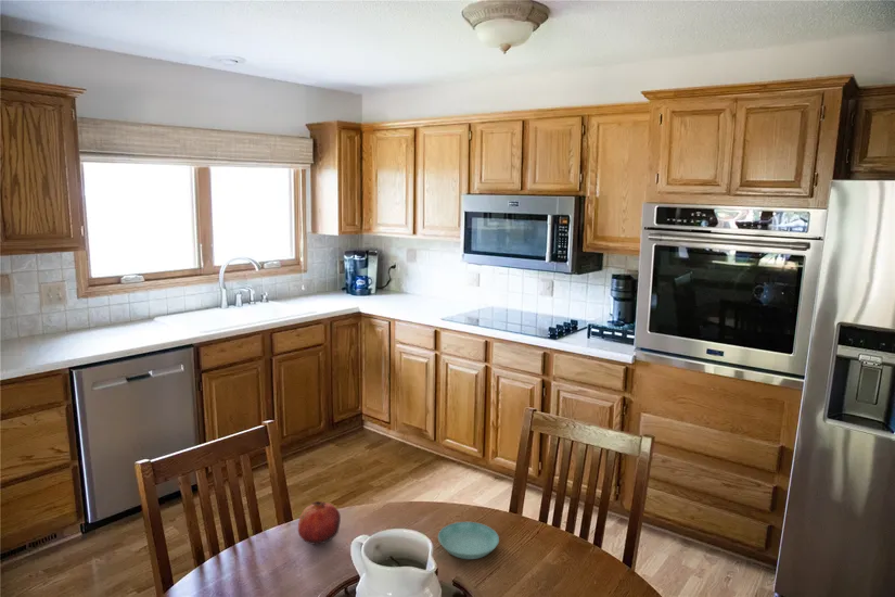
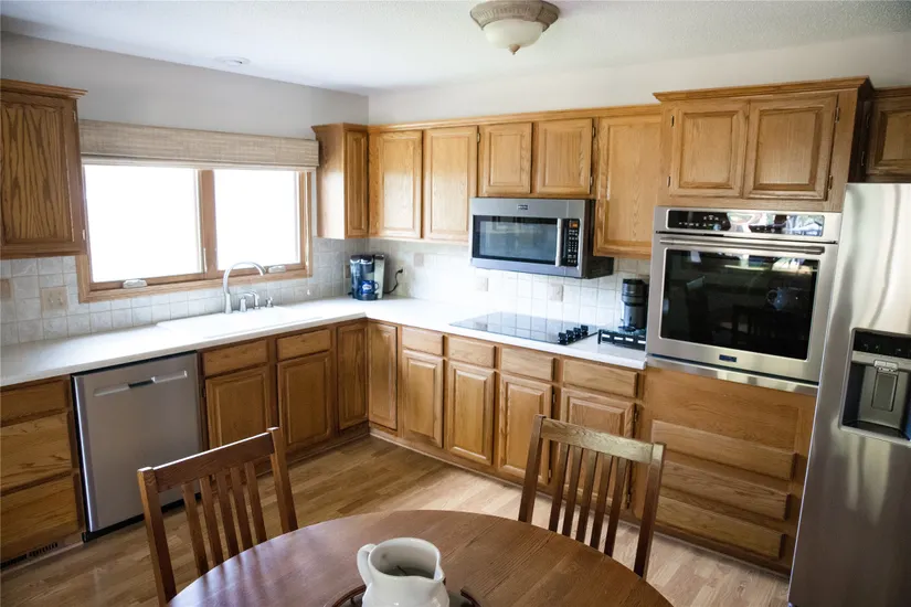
- saucer [437,521,500,560]
- fruit [297,500,342,545]
